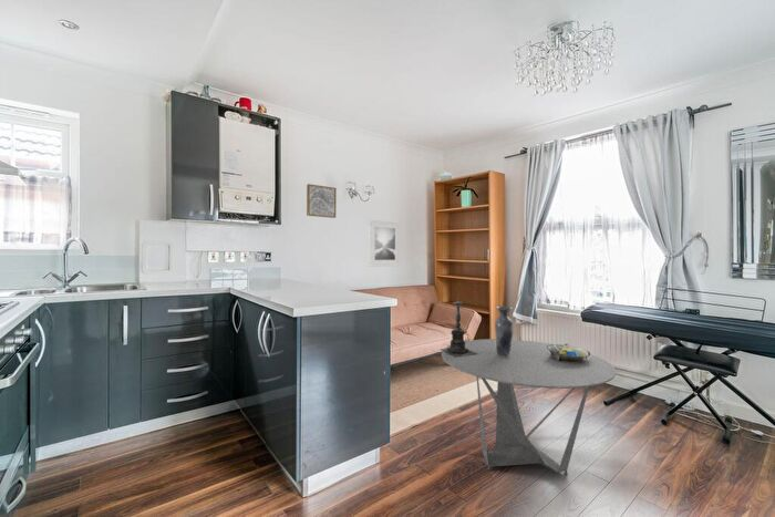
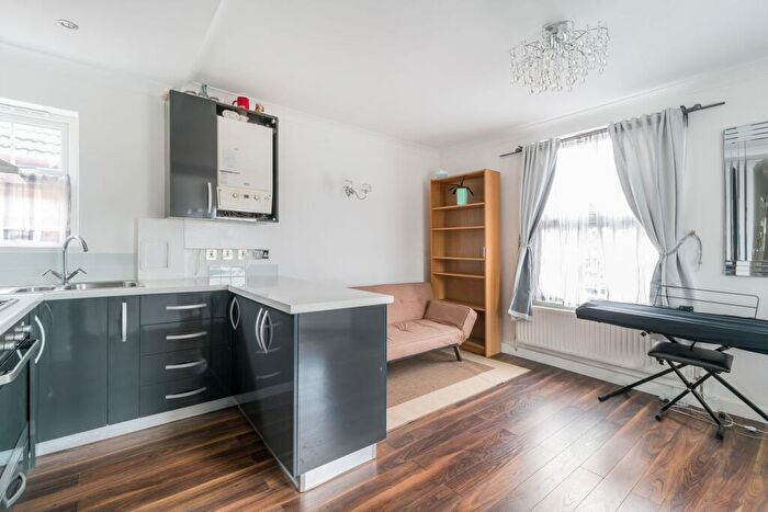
- vase [494,306,514,356]
- candle holder [440,293,477,358]
- wall art [306,183,338,219]
- coffee table [441,338,617,475]
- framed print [368,219,401,268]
- decorative bowl [547,340,591,361]
